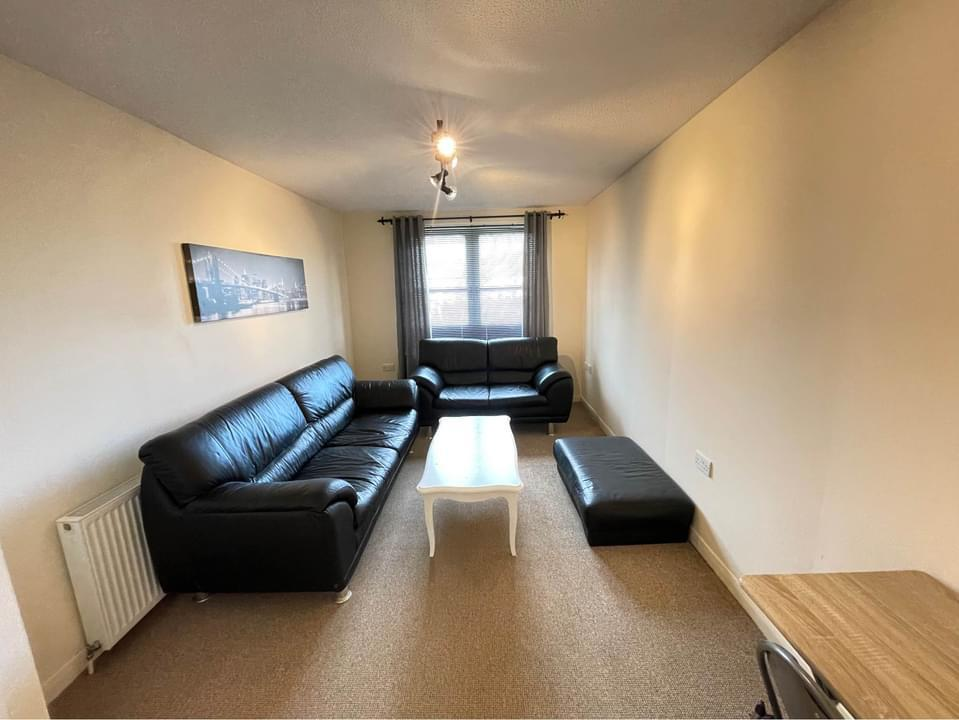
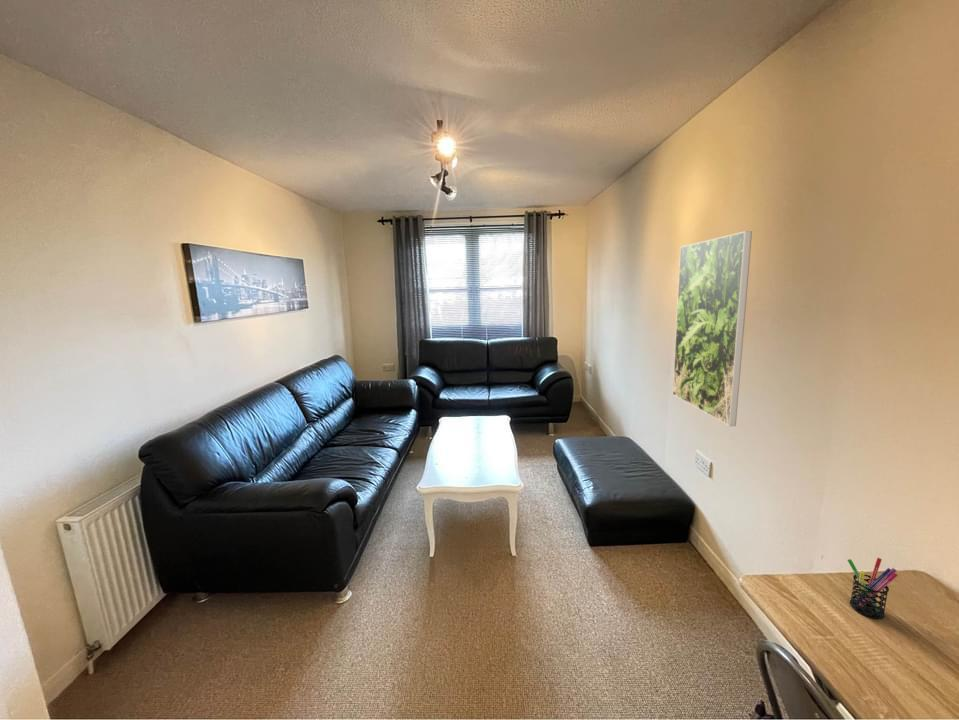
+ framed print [672,230,753,427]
+ pen holder [847,557,898,620]
